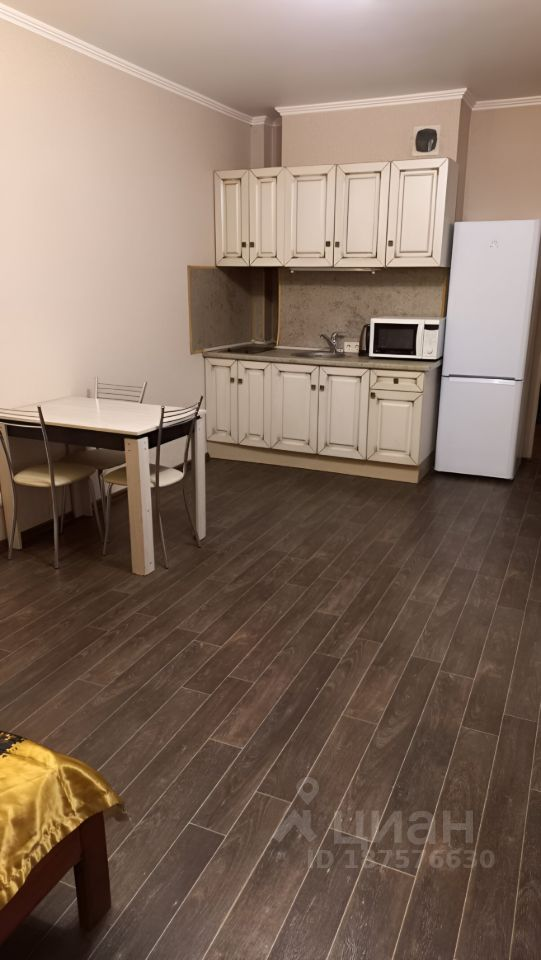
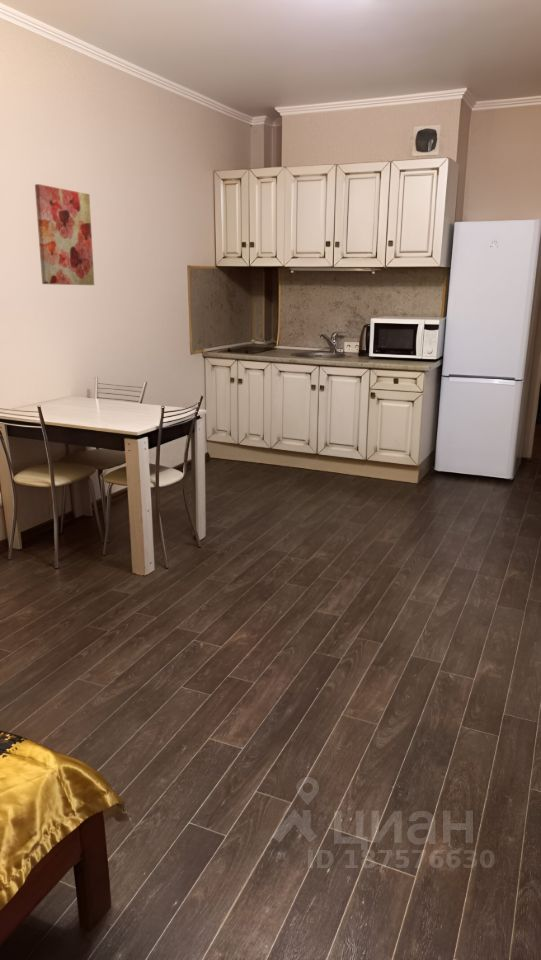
+ wall art [34,183,95,286]
